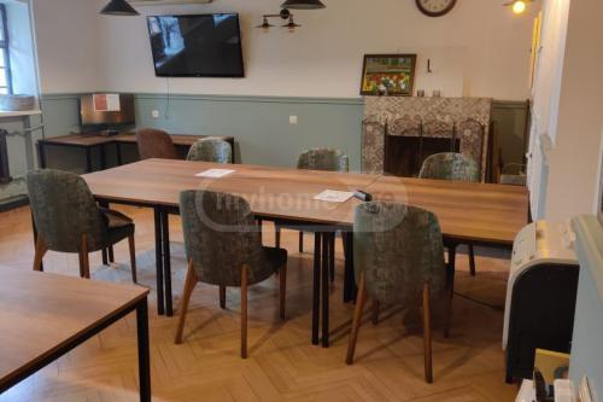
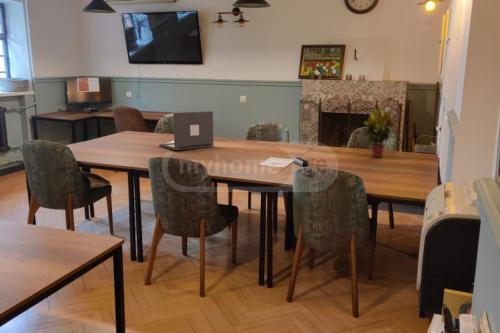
+ potted plant [361,107,396,158]
+ laptop [158,110,215,151]
